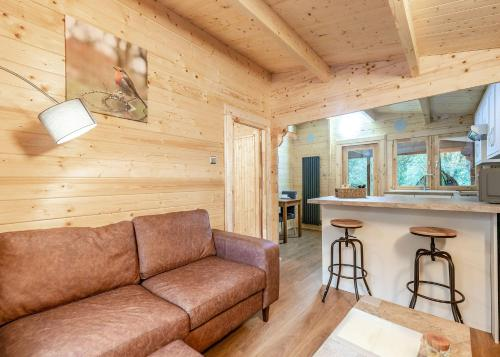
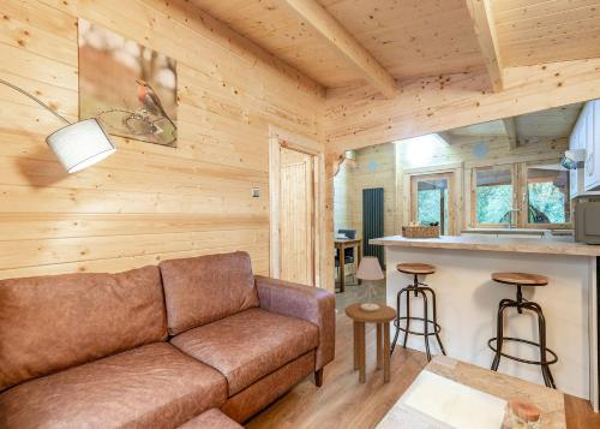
+ table lamp [354,255,385,311]
+ side table [344,302,398,385]
